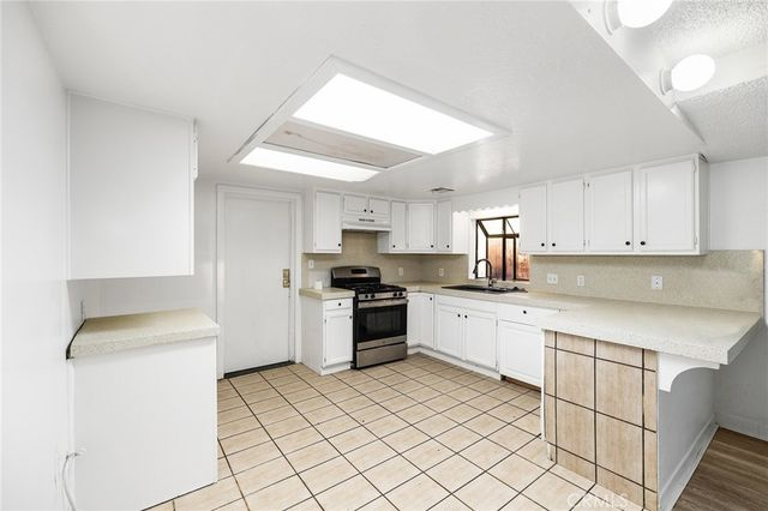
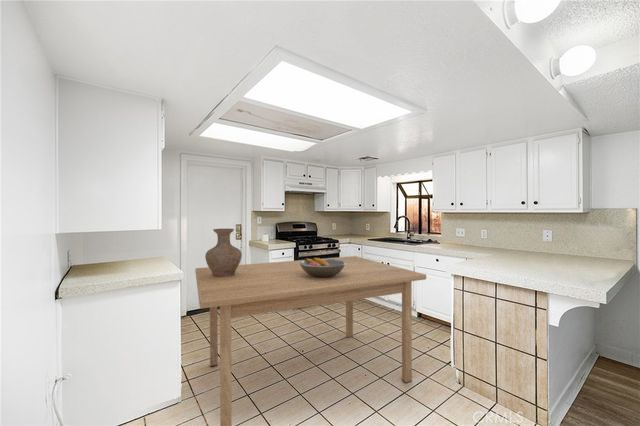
+ table [194,255,427,426]
+ fruit bowl [300,257,346,277]
+ vase [204,228,243,277]
